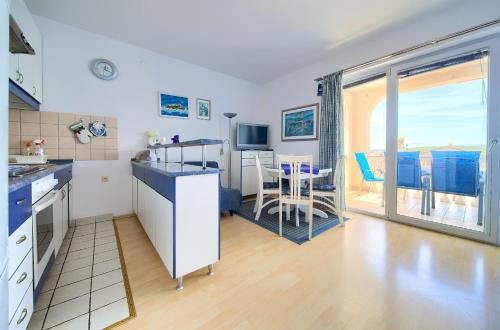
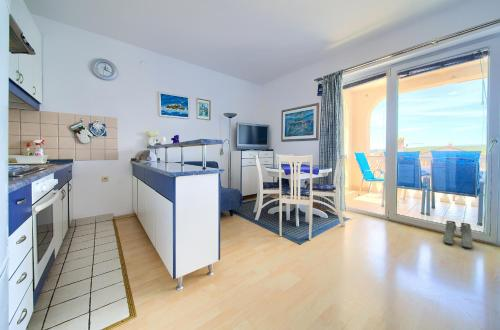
+ boots [442,220,474,249]
